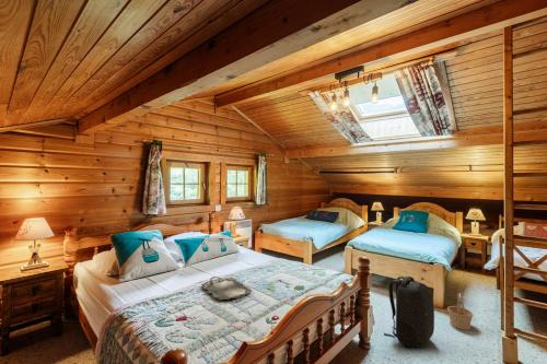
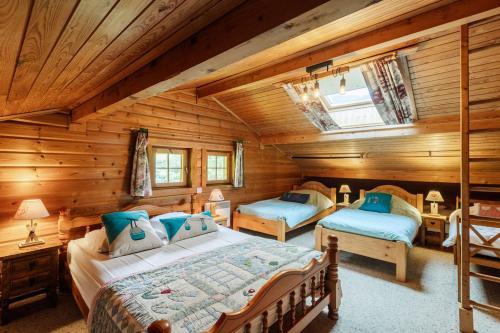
- basket [446,292,474,330]
- serving tray [200,275,253,301]
- backpack [383,275,435,350]
